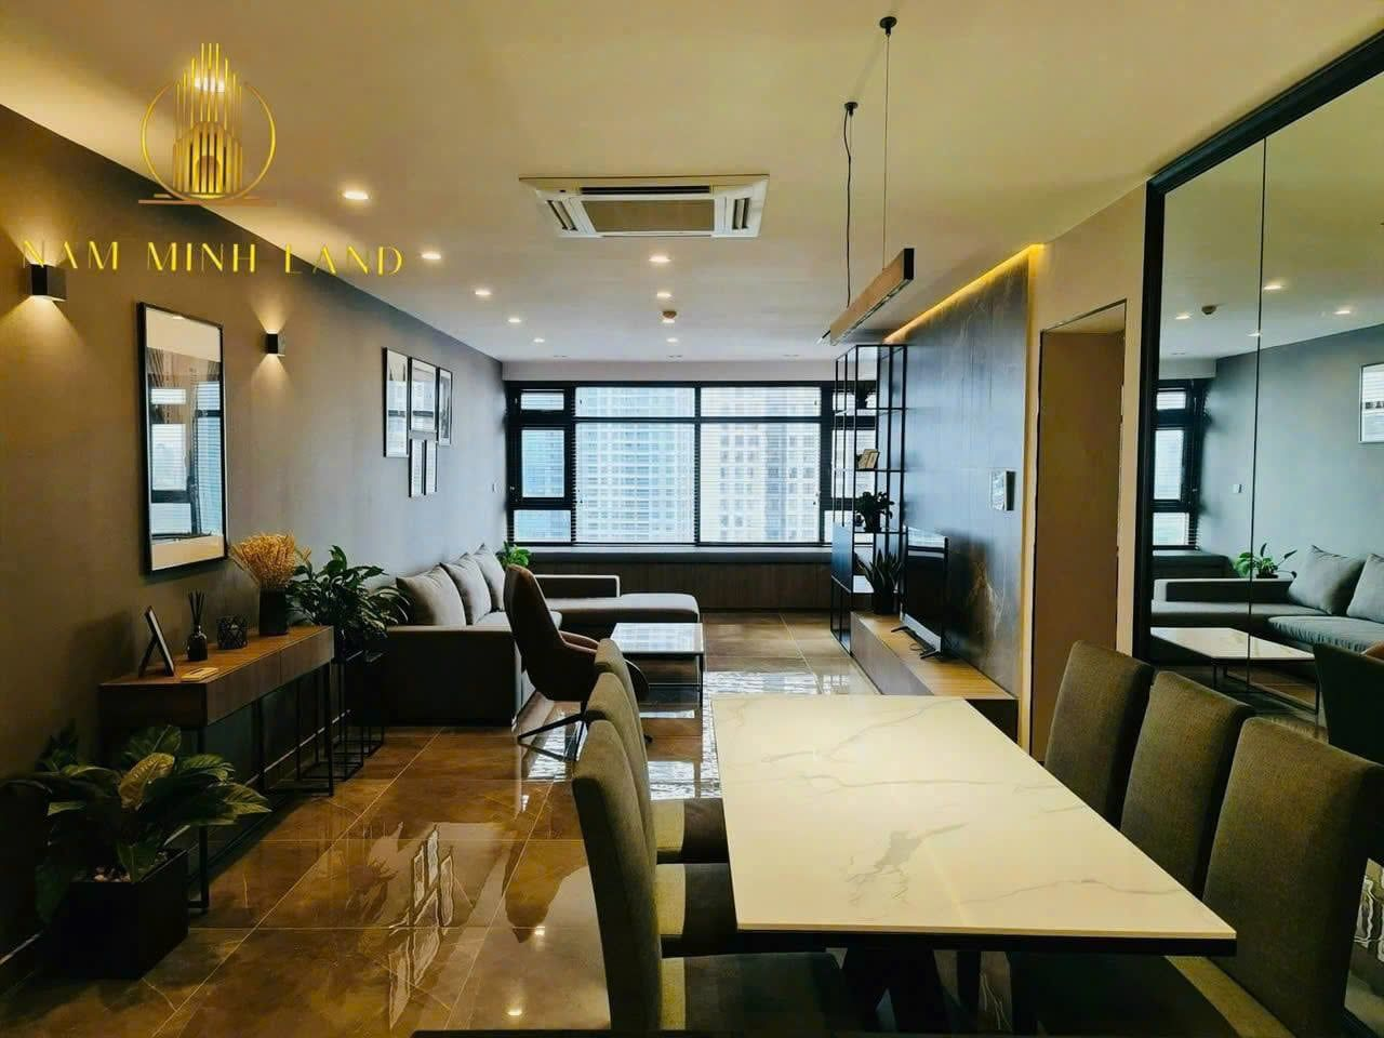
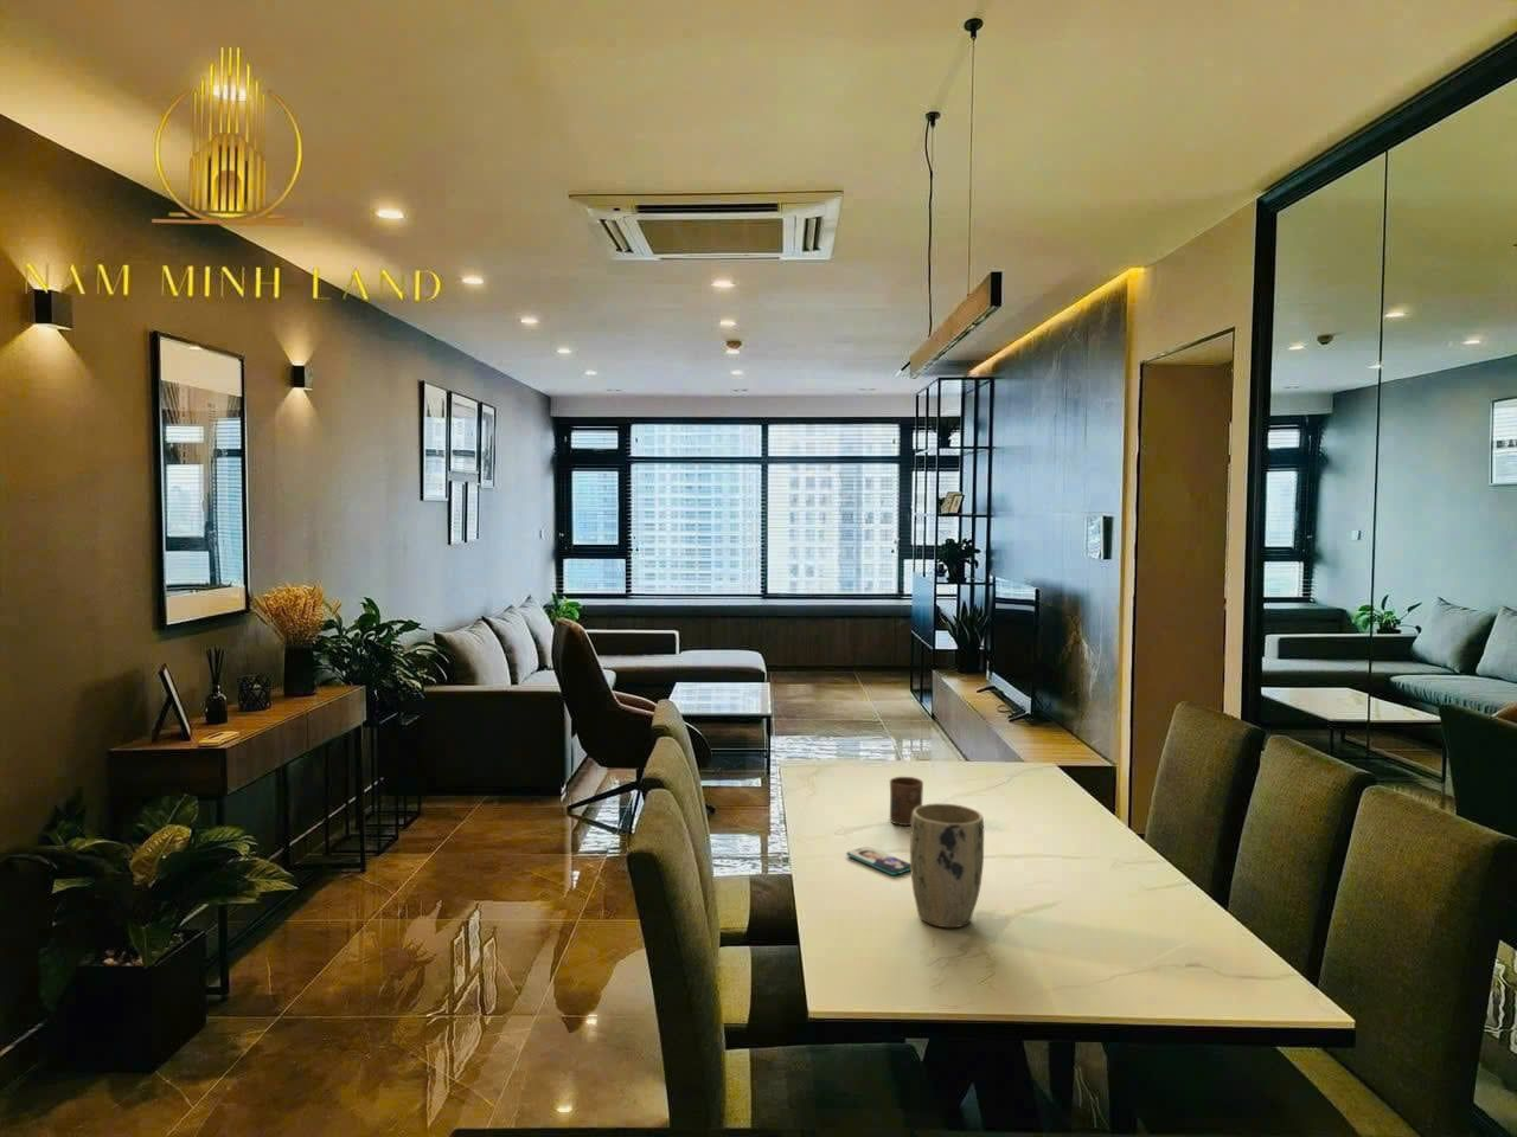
+ plant pot [909,801,985,928]
+ cup [889,776,925,826]
+ smartphone [845,846,911,877]
